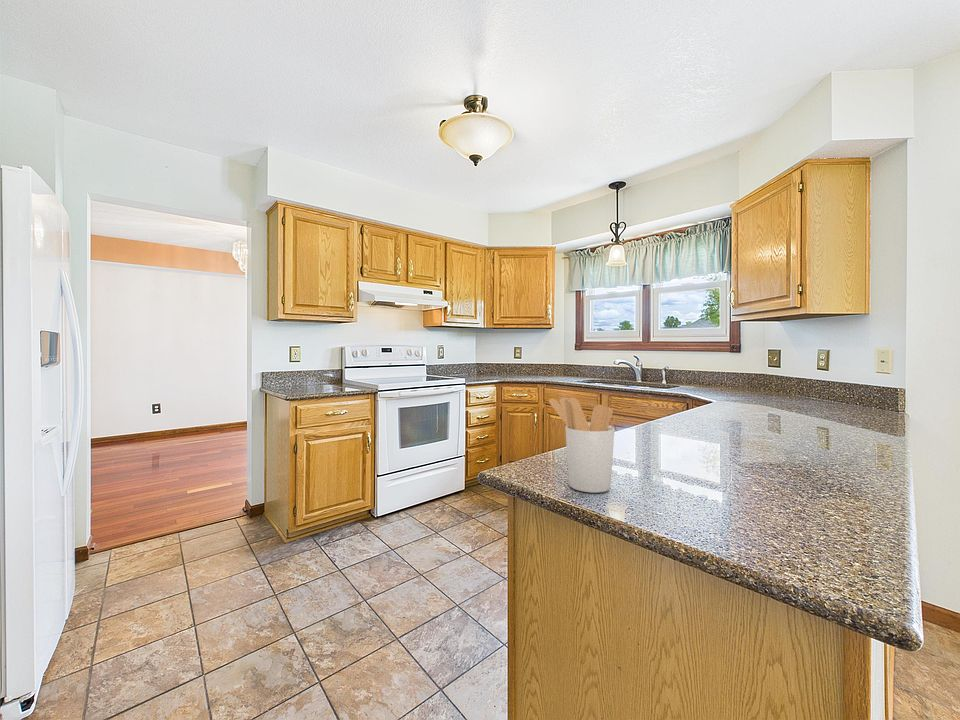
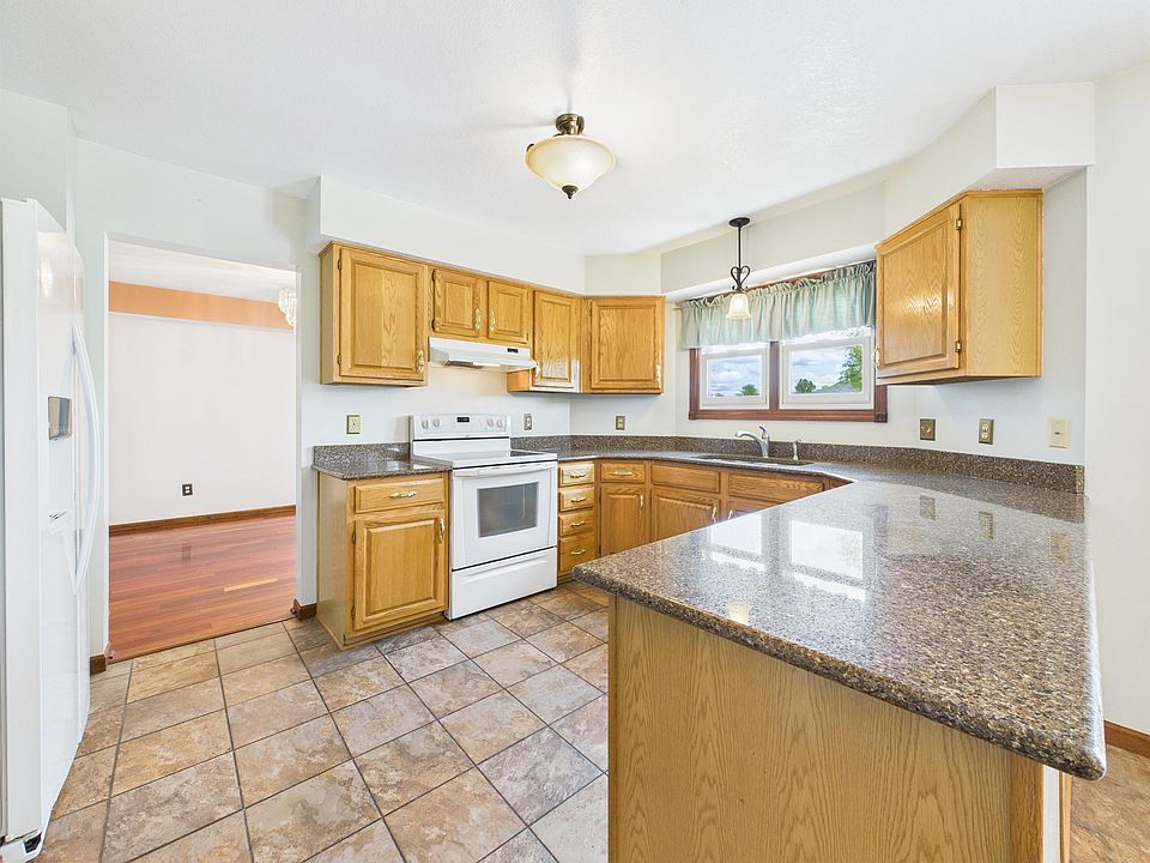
- utensil holder [548,397,615,494]
